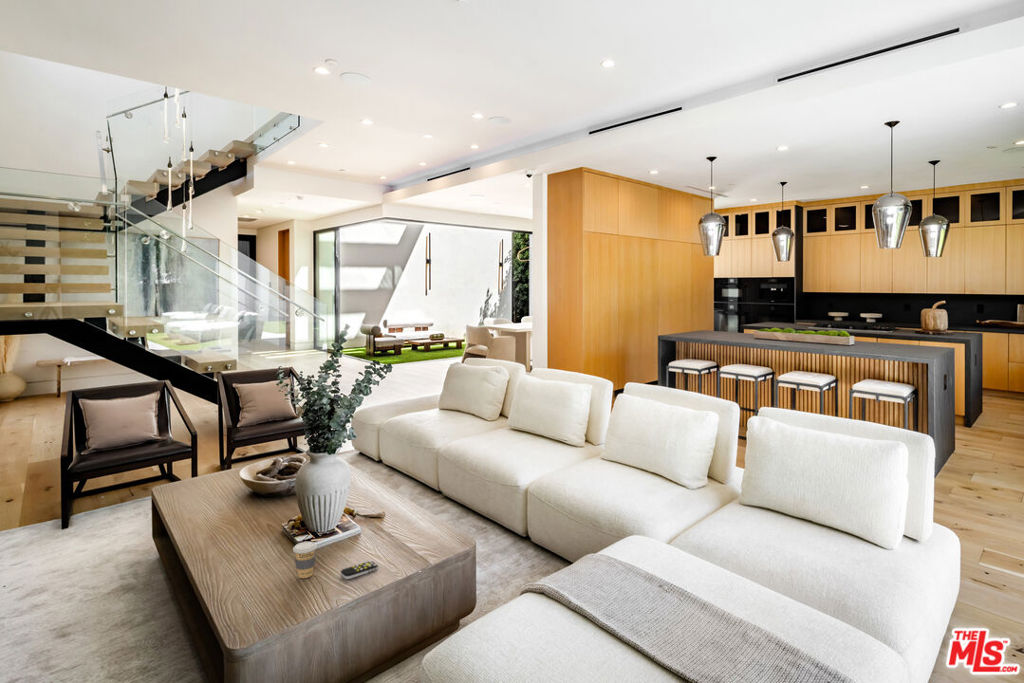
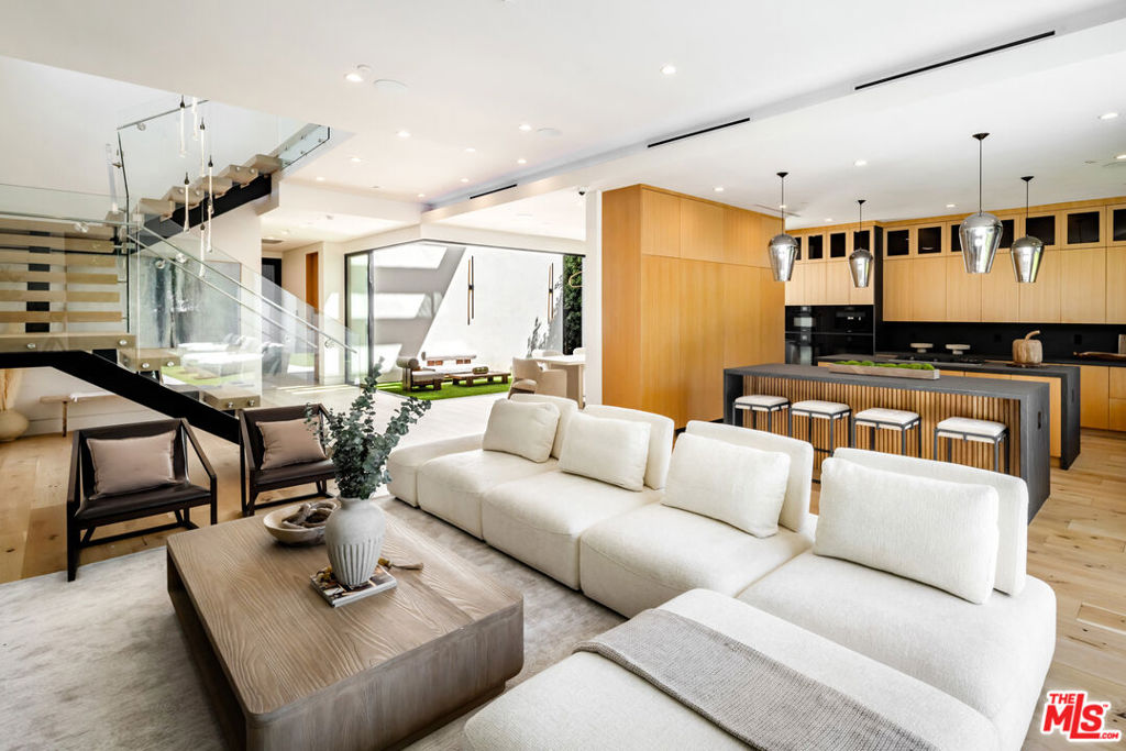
- coffee cup [292,541,318,579]
- remote control [340,560,379,580]
